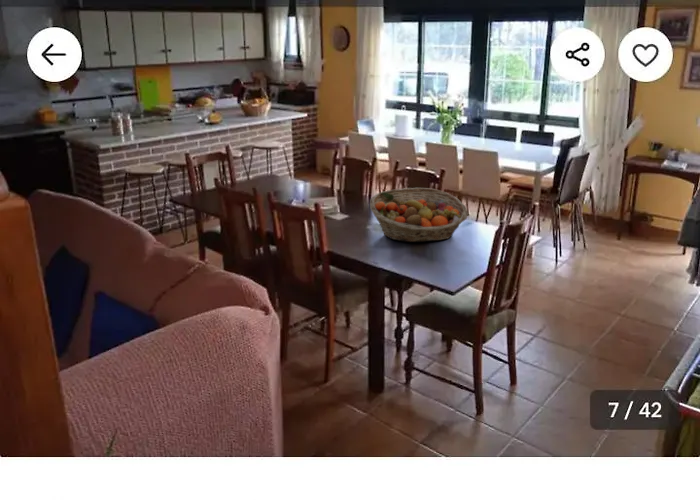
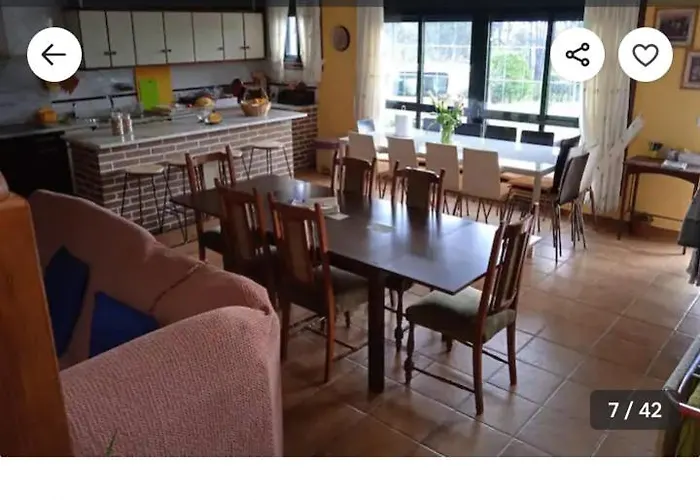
- fruit basket [369,187,469,243]
